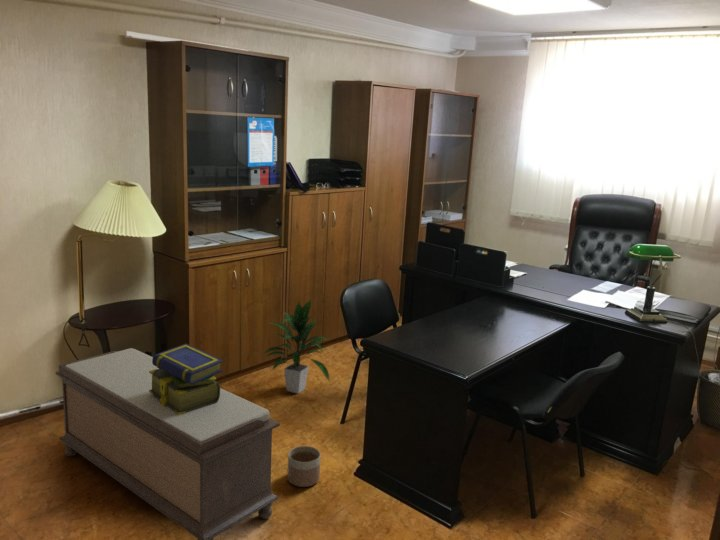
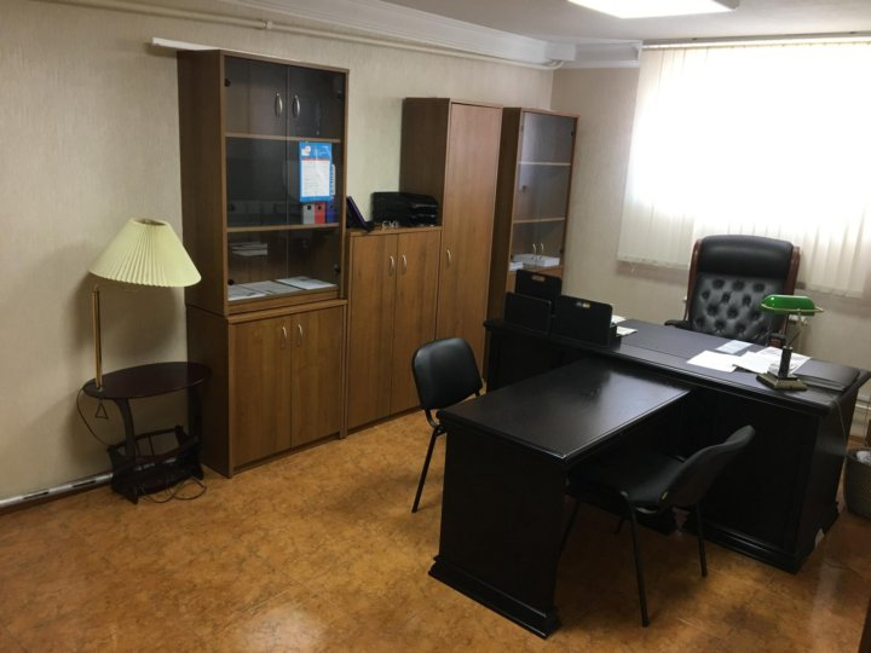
- planter [287,445,322,488]
- stack of books [149,343,224,415]
- bench [55,347,281,540]
- indoor plant [262,298,331,395]
